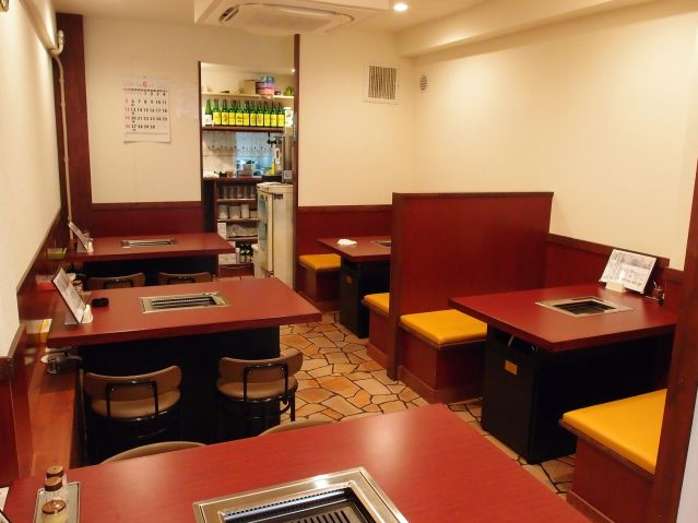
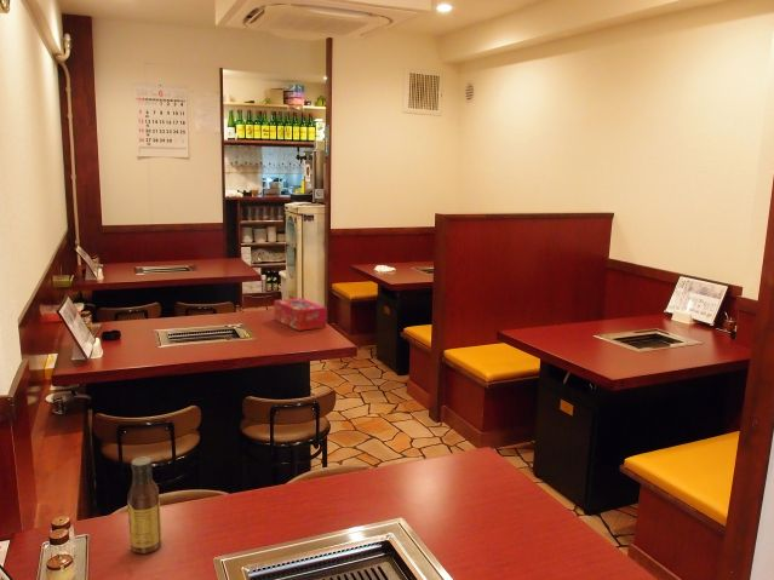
+ sauce bottle [126,455,162,555]
+ tissue box [274,297,328,332]
